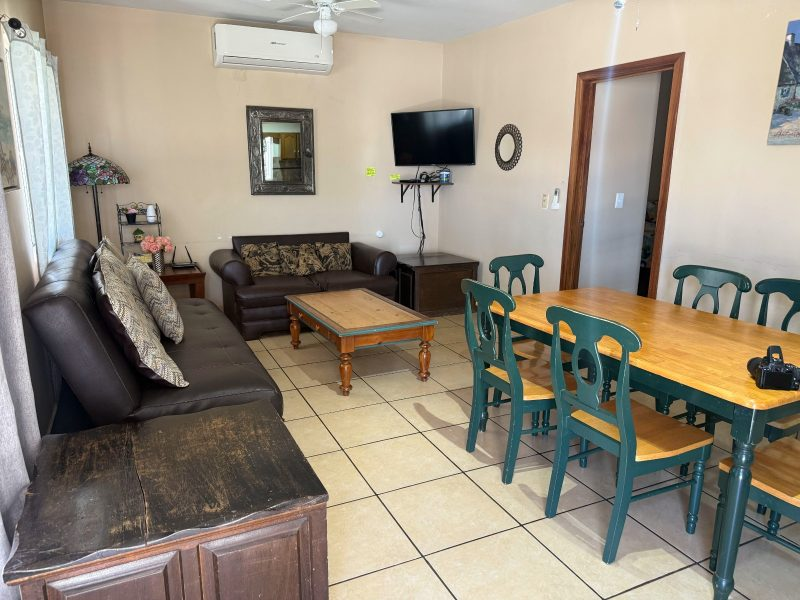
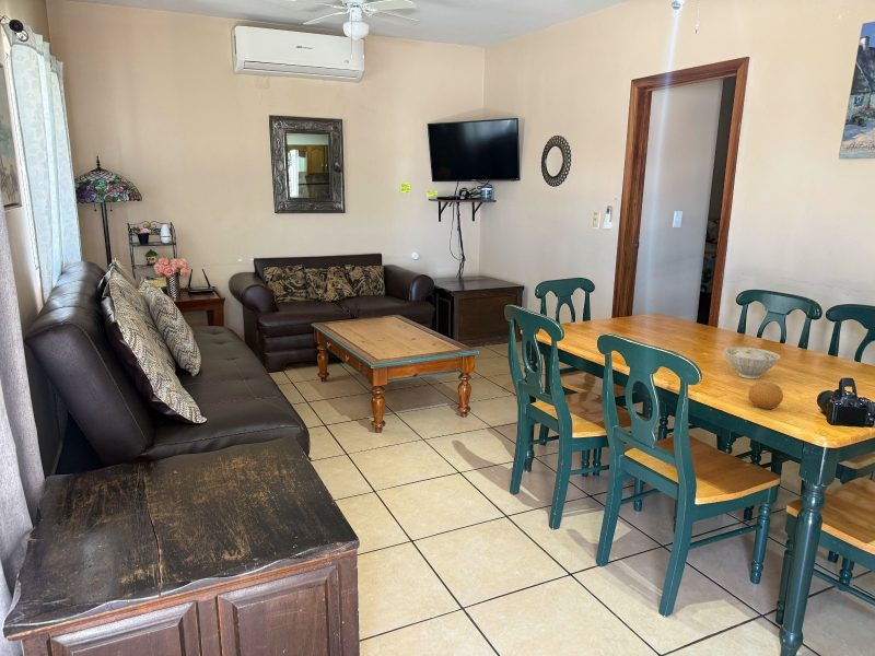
+ bowl [723,347,782,379]
+ fruit [747,380,784,410]
